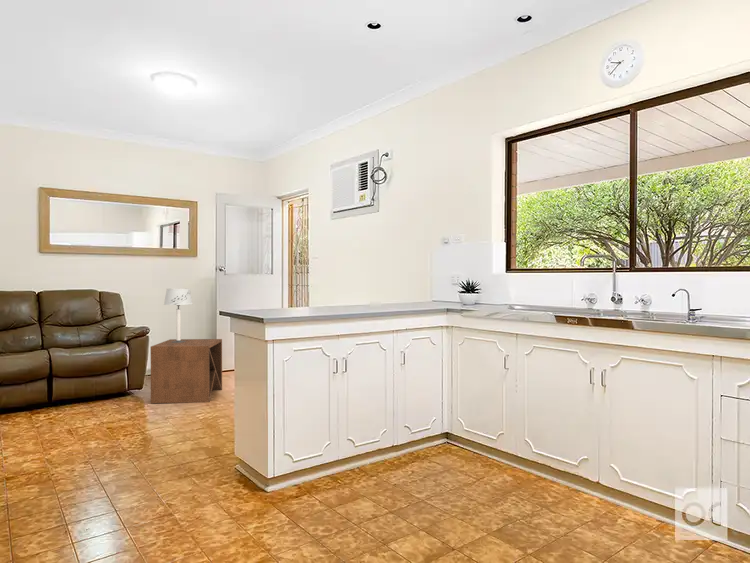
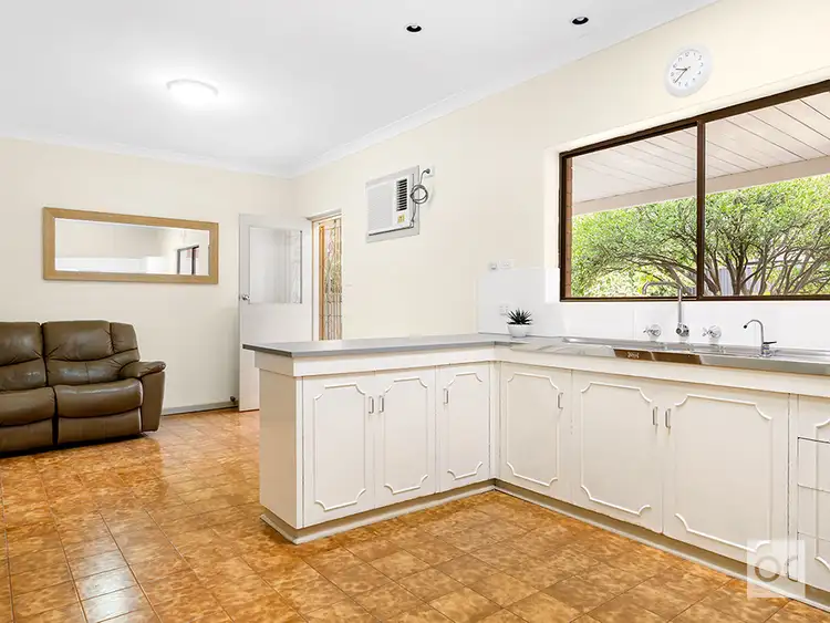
- side table [150,338,223,404]
- table lamp [163,287,193,343]
